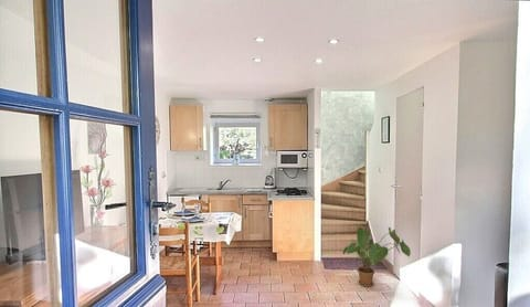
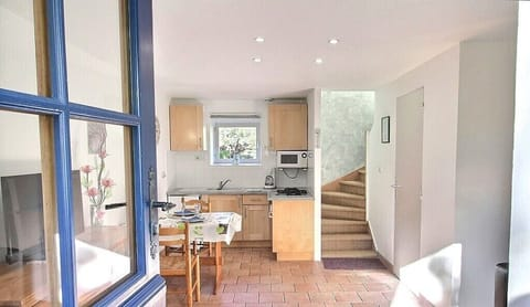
- house plant [342,226,412,288]
